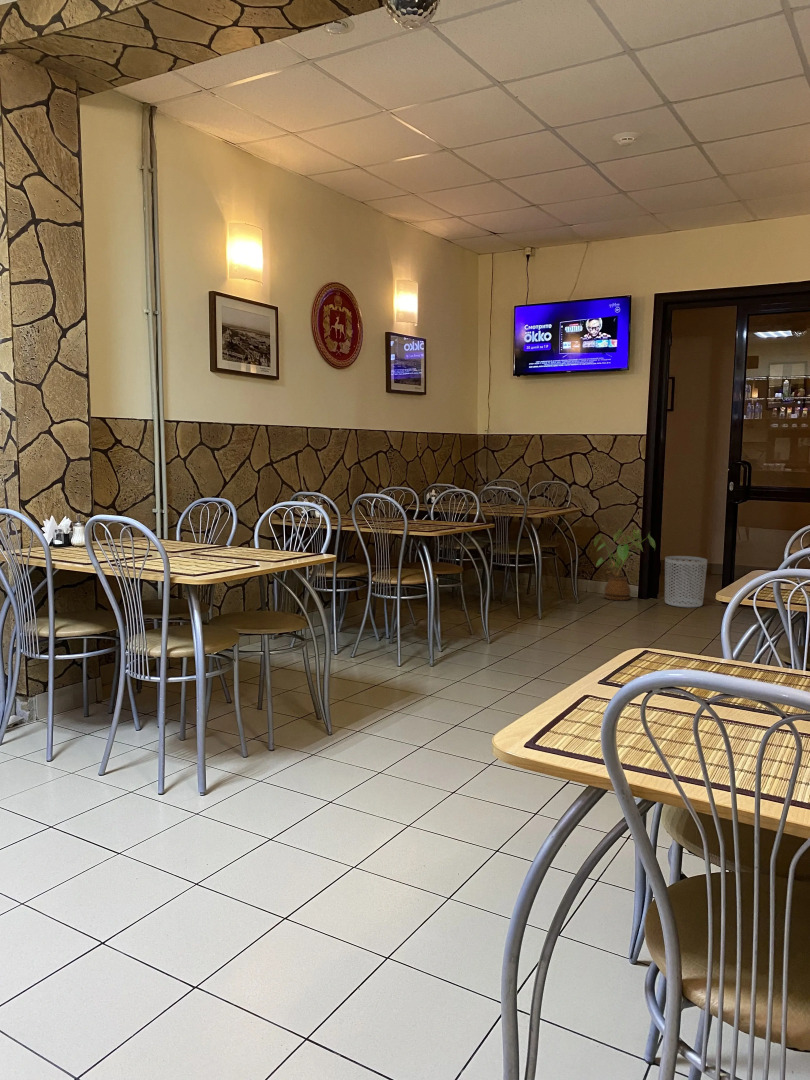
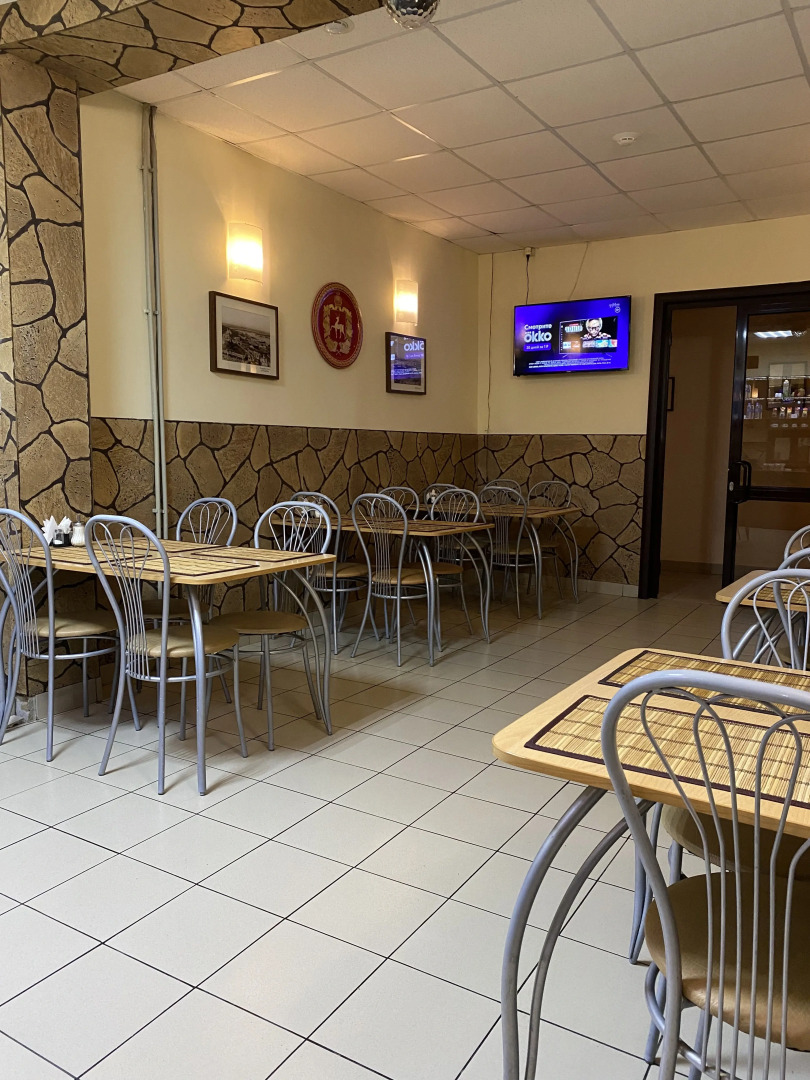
- waste bin [664,555,708,608]
- house plant [593,527,656,602]
